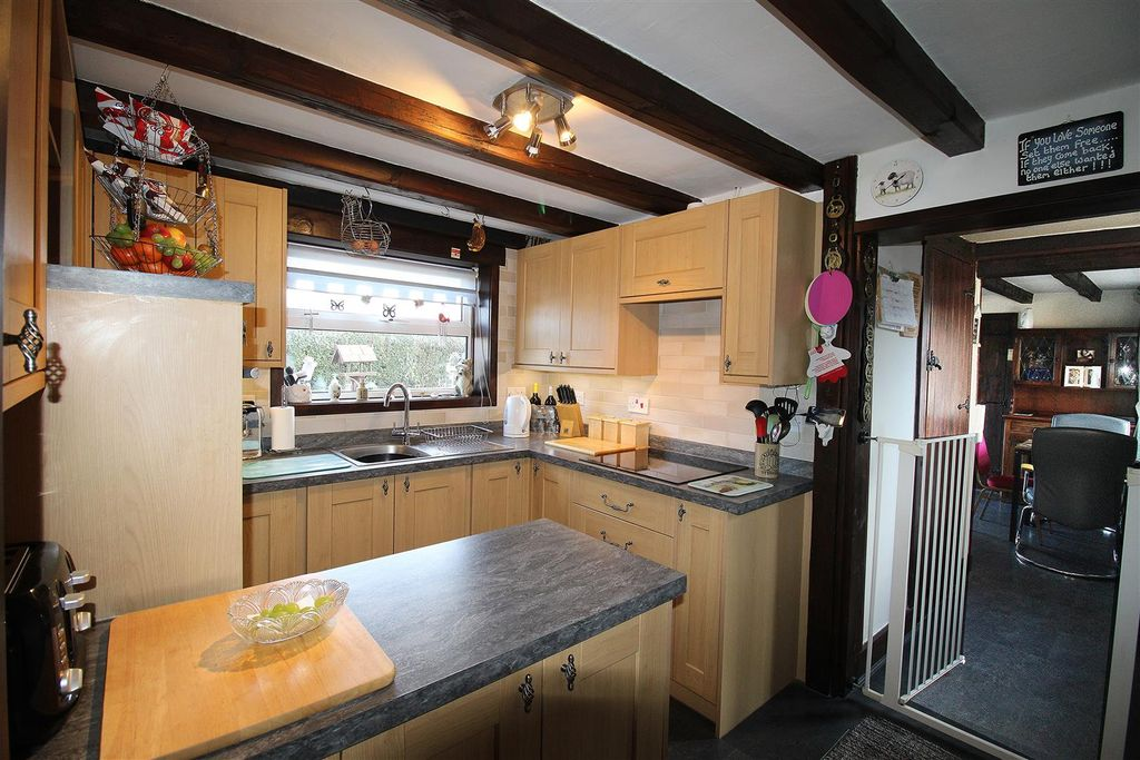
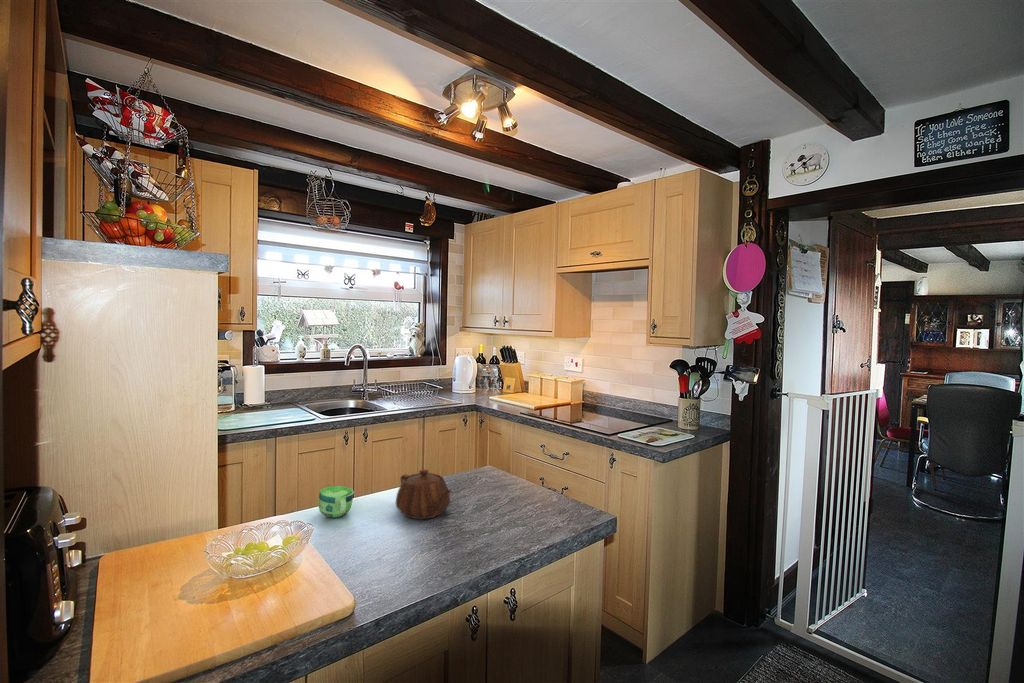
+ cup [318,485,355,518]
+ teapot [395,468,453,520]
